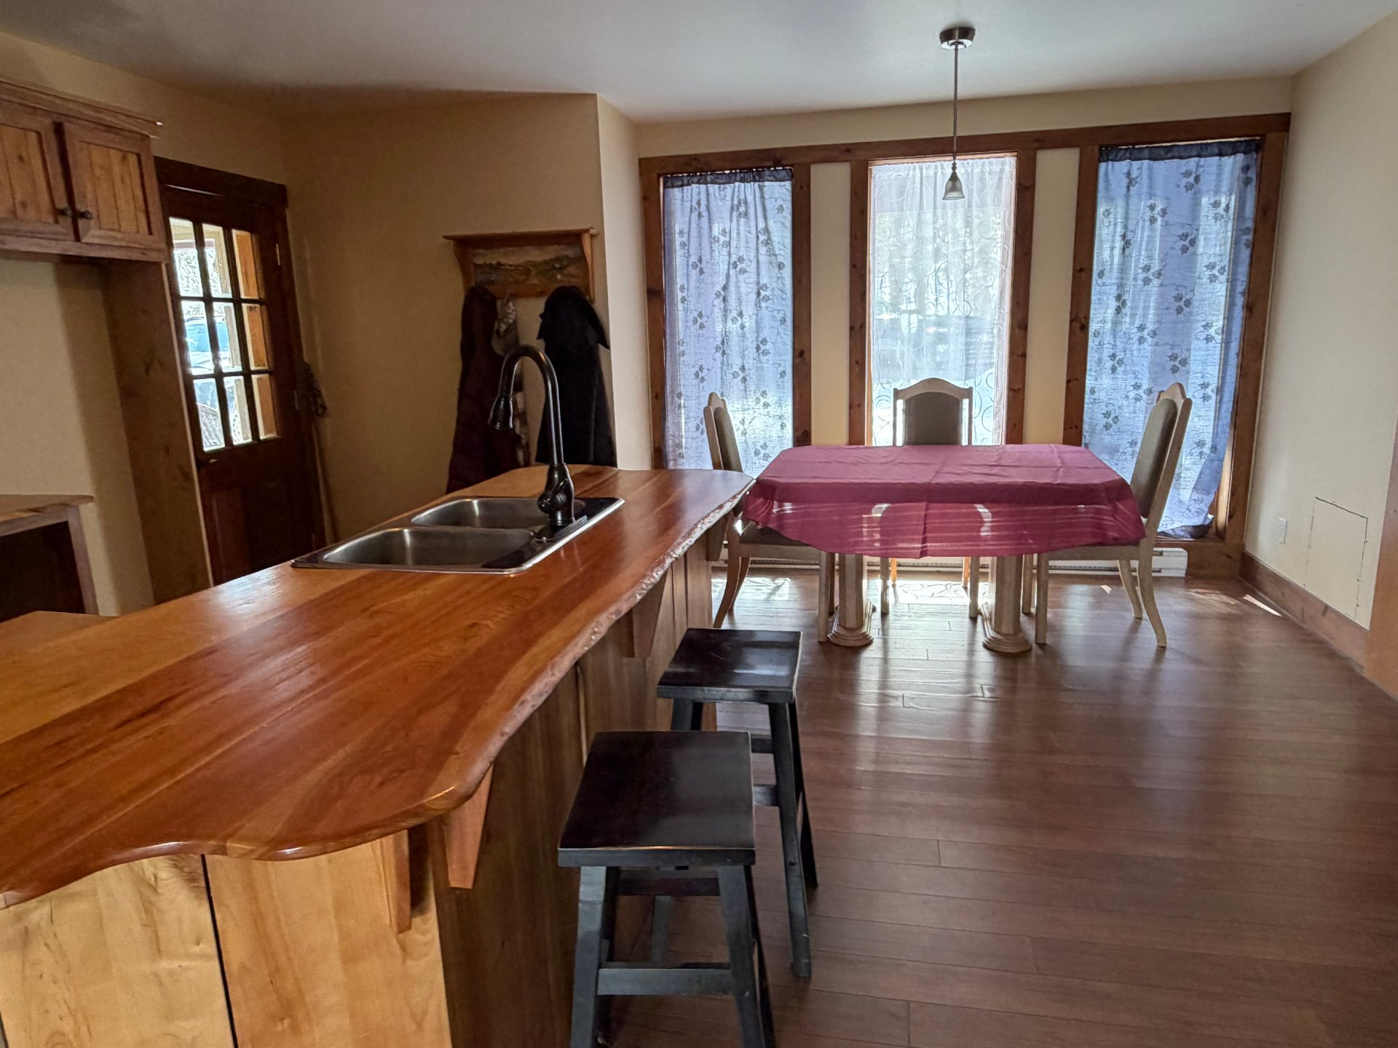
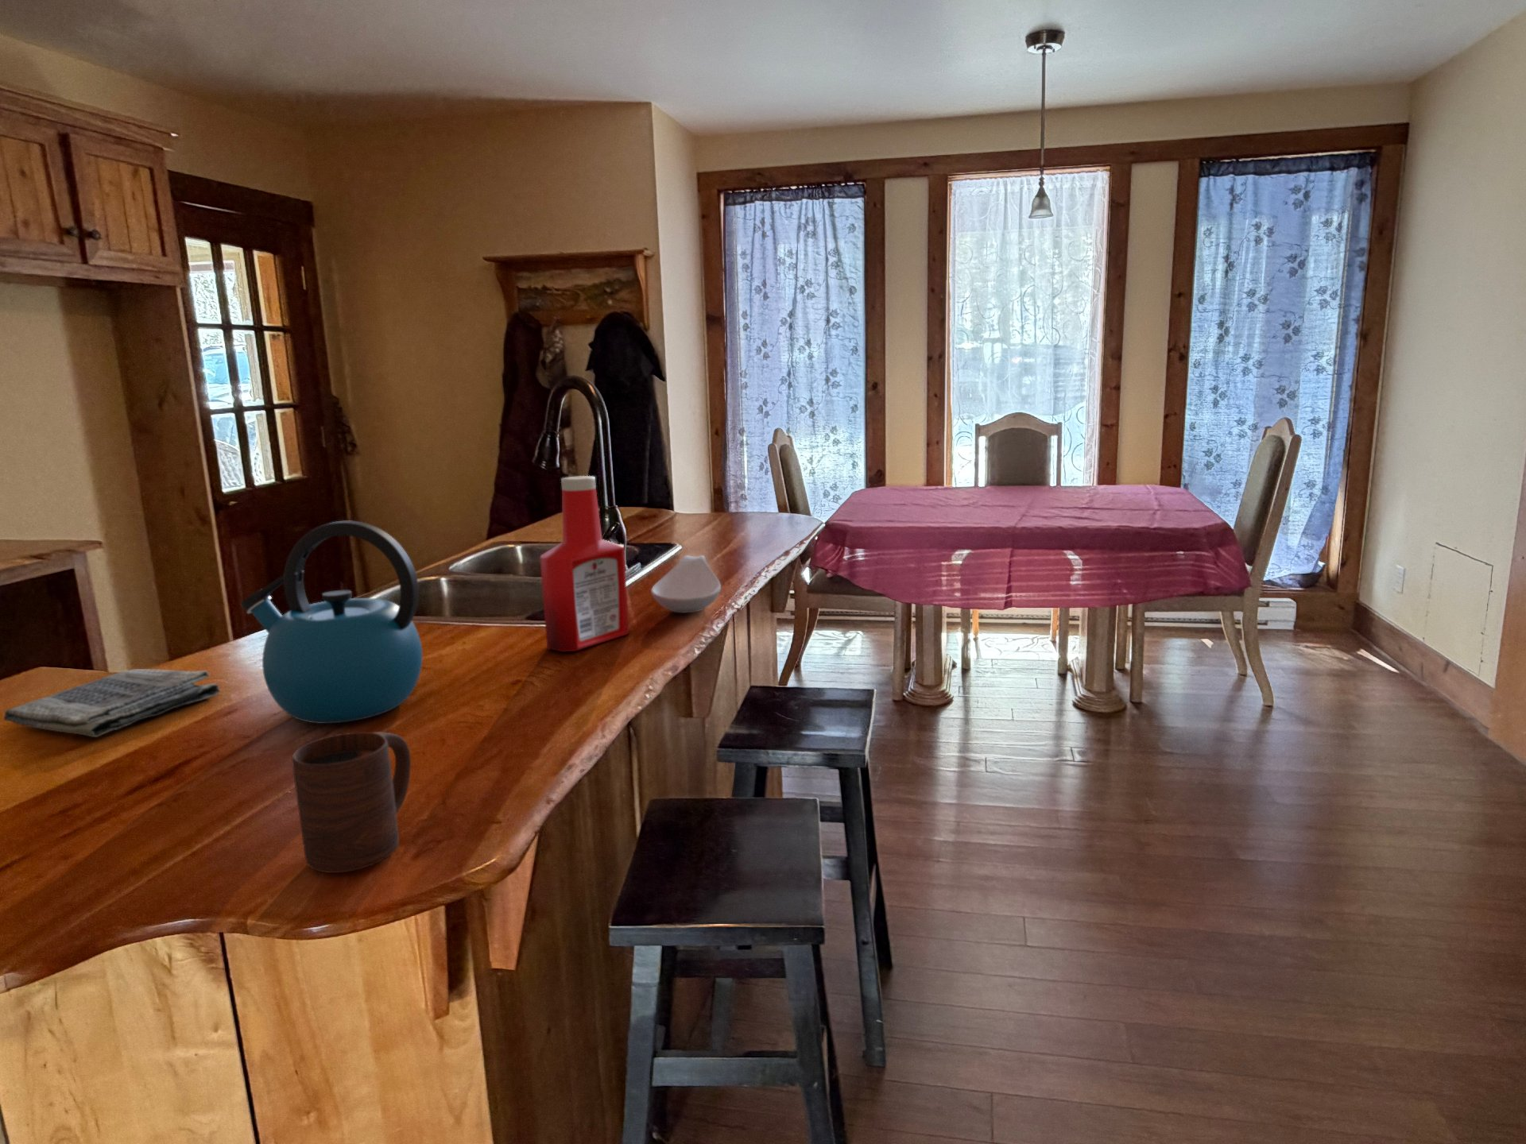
+ soap bottle [538,475,630,653]
+ spoon rest [650,554,722,613]
+ dish towel [4,668,221,738]
+ cup [291,732,412,874]
+ kettle [240,520,423,725]
